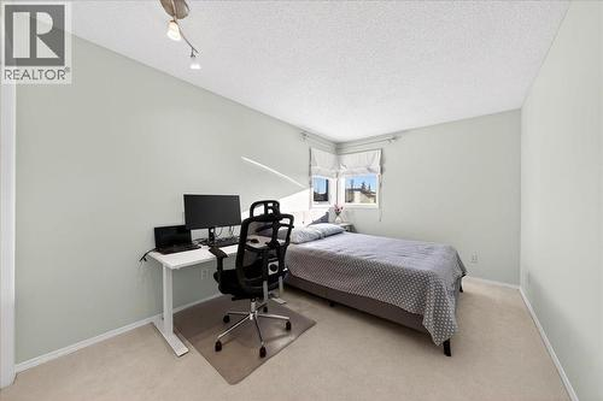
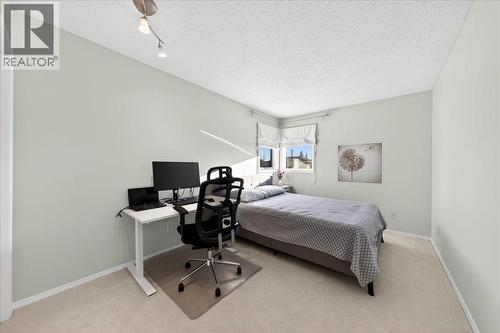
+ wall art [337,142,383,185]
